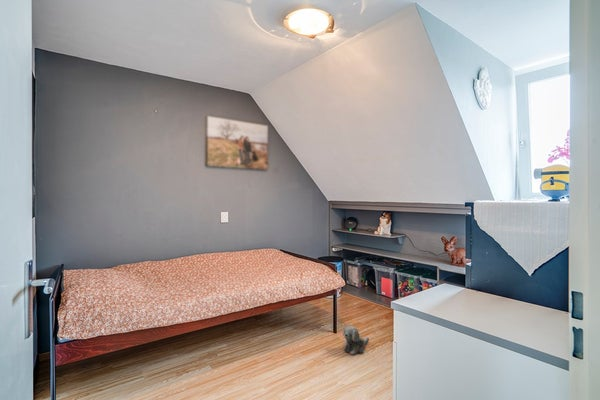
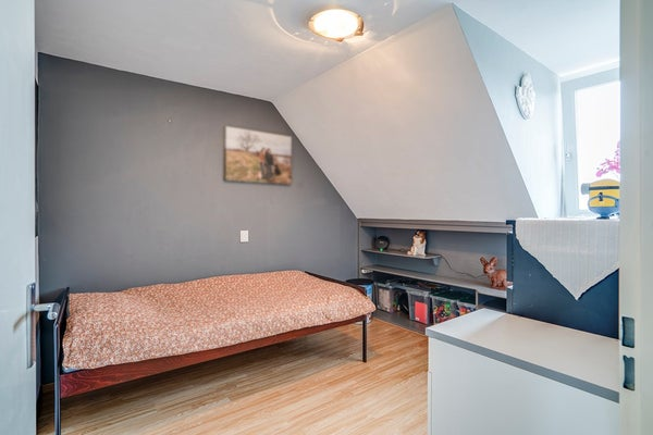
- plush toy [342,325,370,356]
